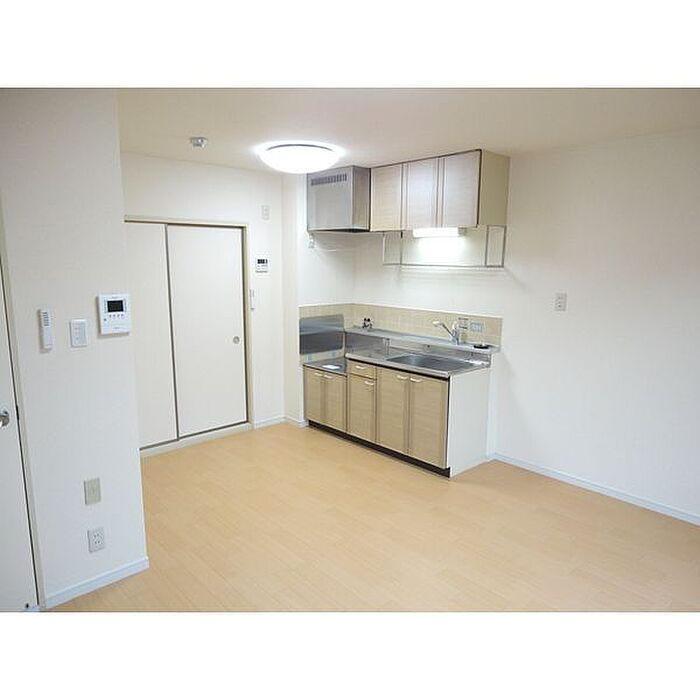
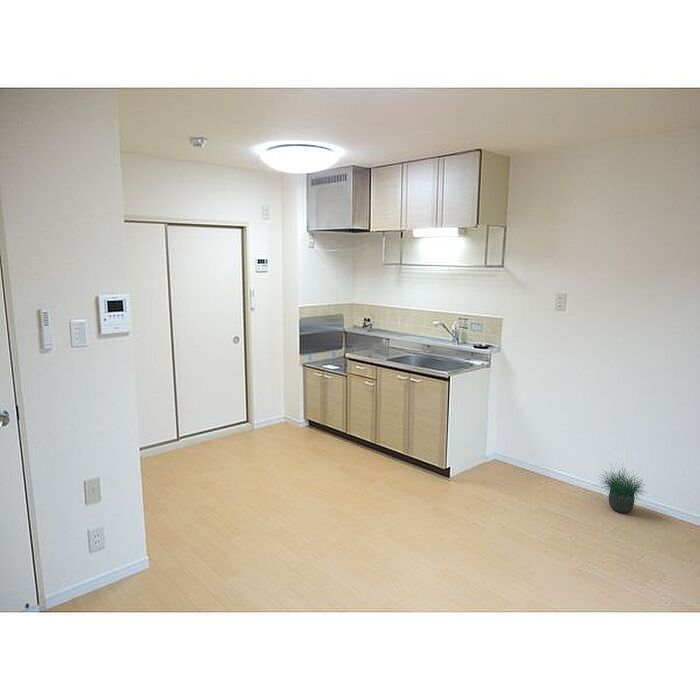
+ potted plant [592,459,648,514]
